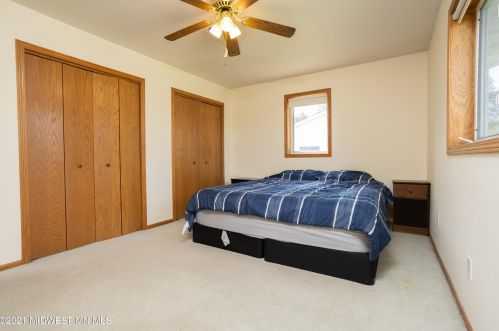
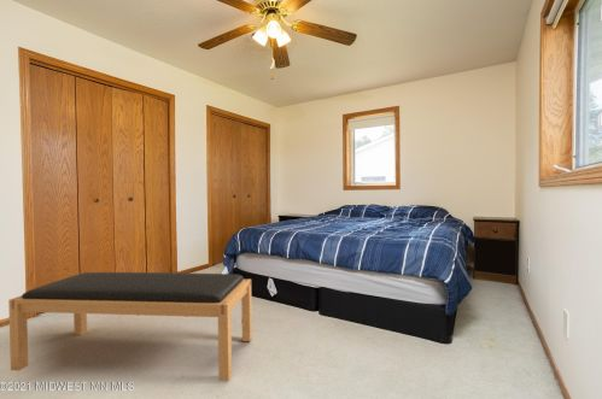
+ bench [7,271,253,382]
